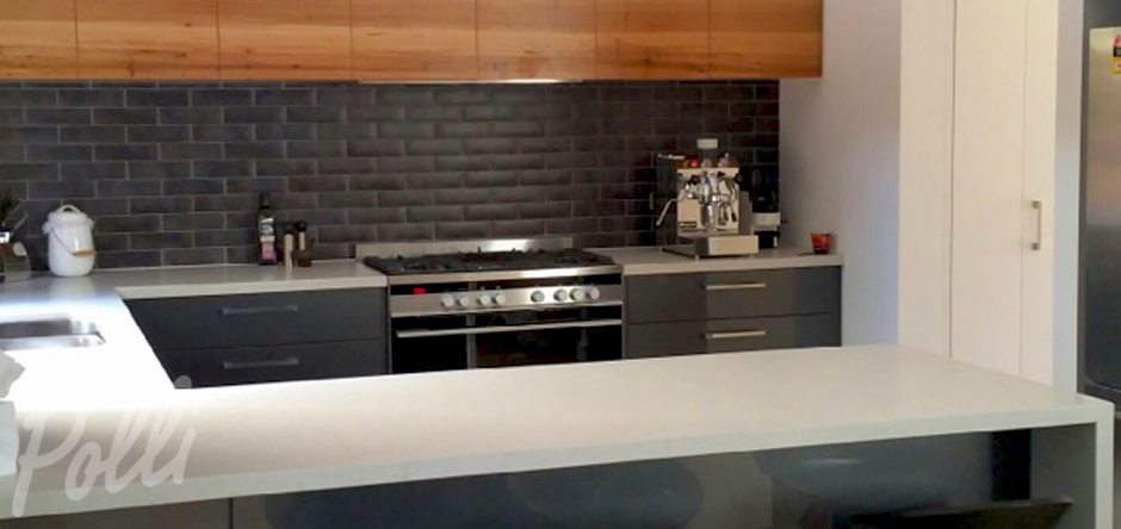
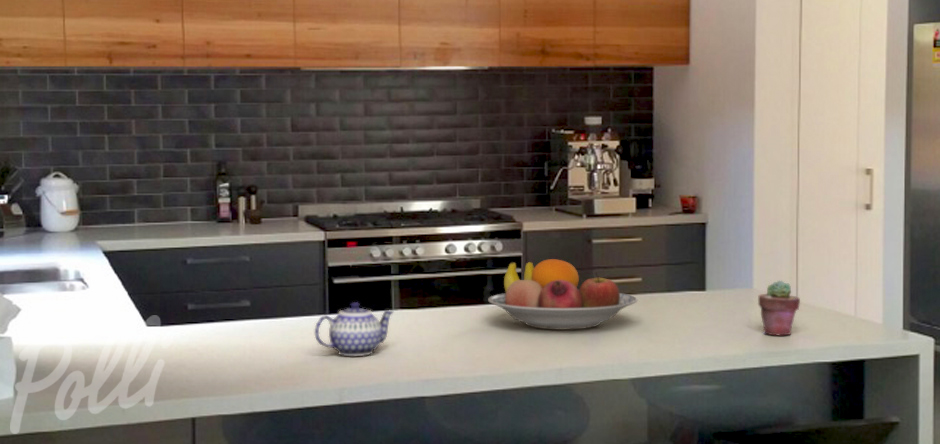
+ potted succulent [757,280,801,336]
+ fruit bowl [487,258,638,331]
+ teapot [314,301,395,357]
